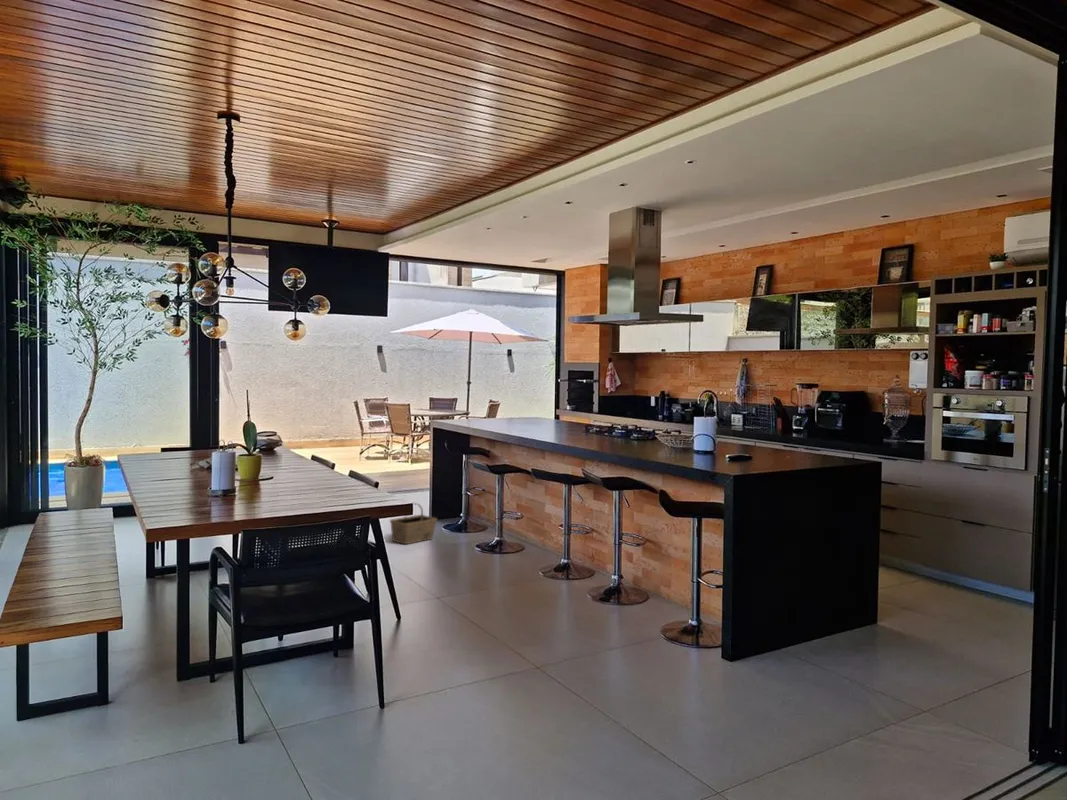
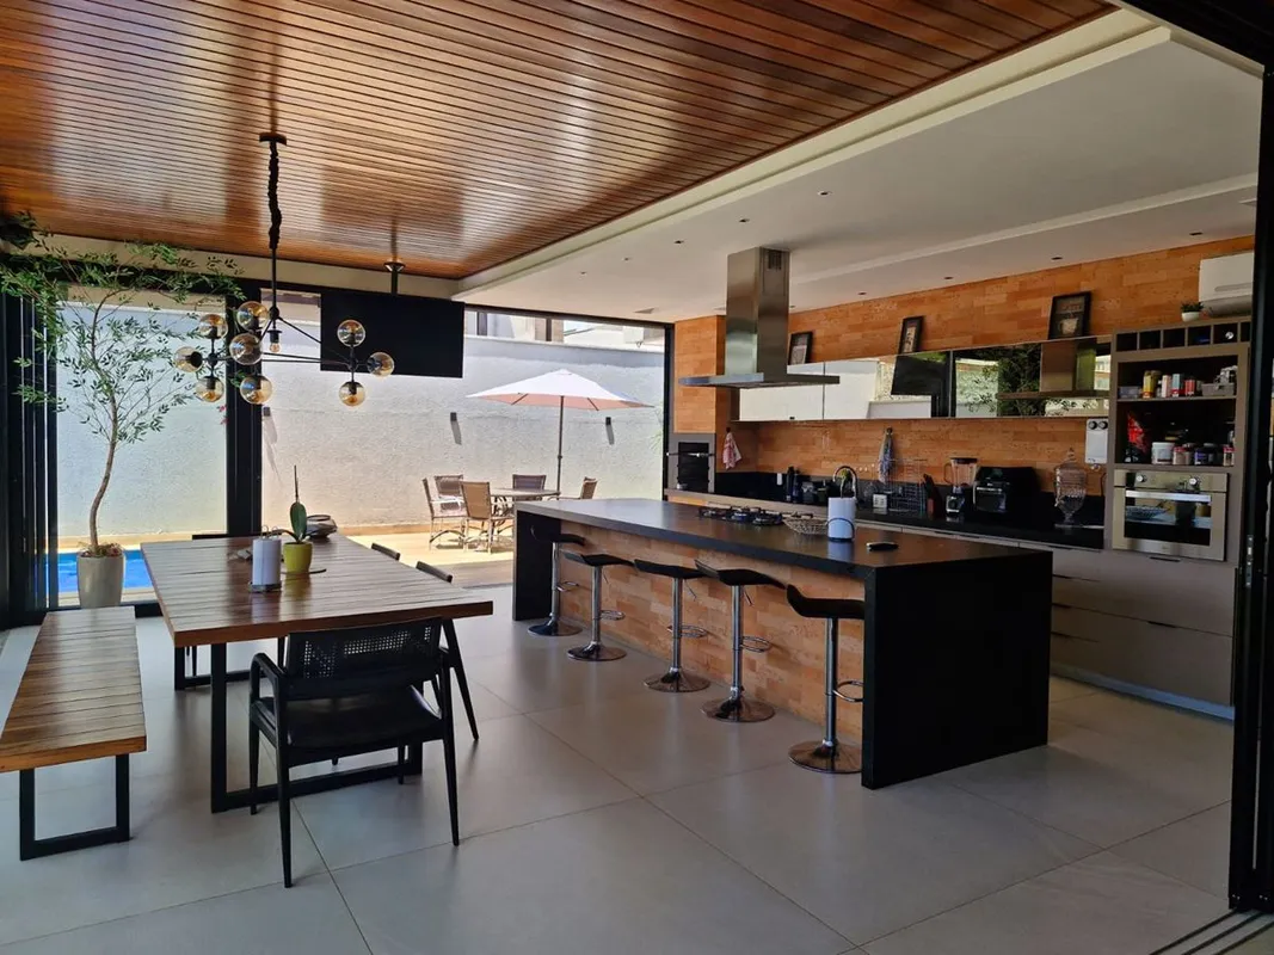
- basket [389,502,438,545]
